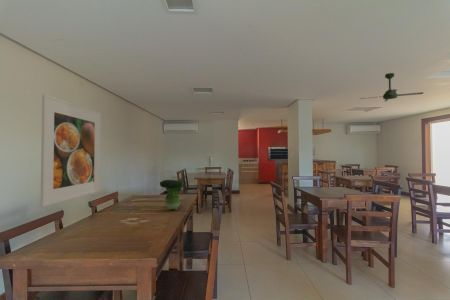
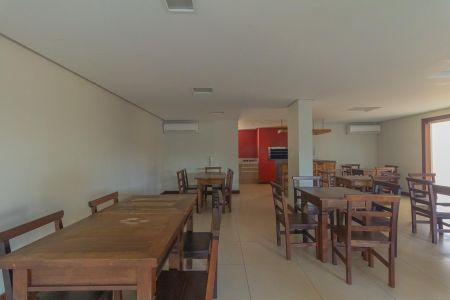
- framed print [40,93,102,208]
- ceiling fan [359,72,425,103]
- toy figurine [159,179,184,211]
